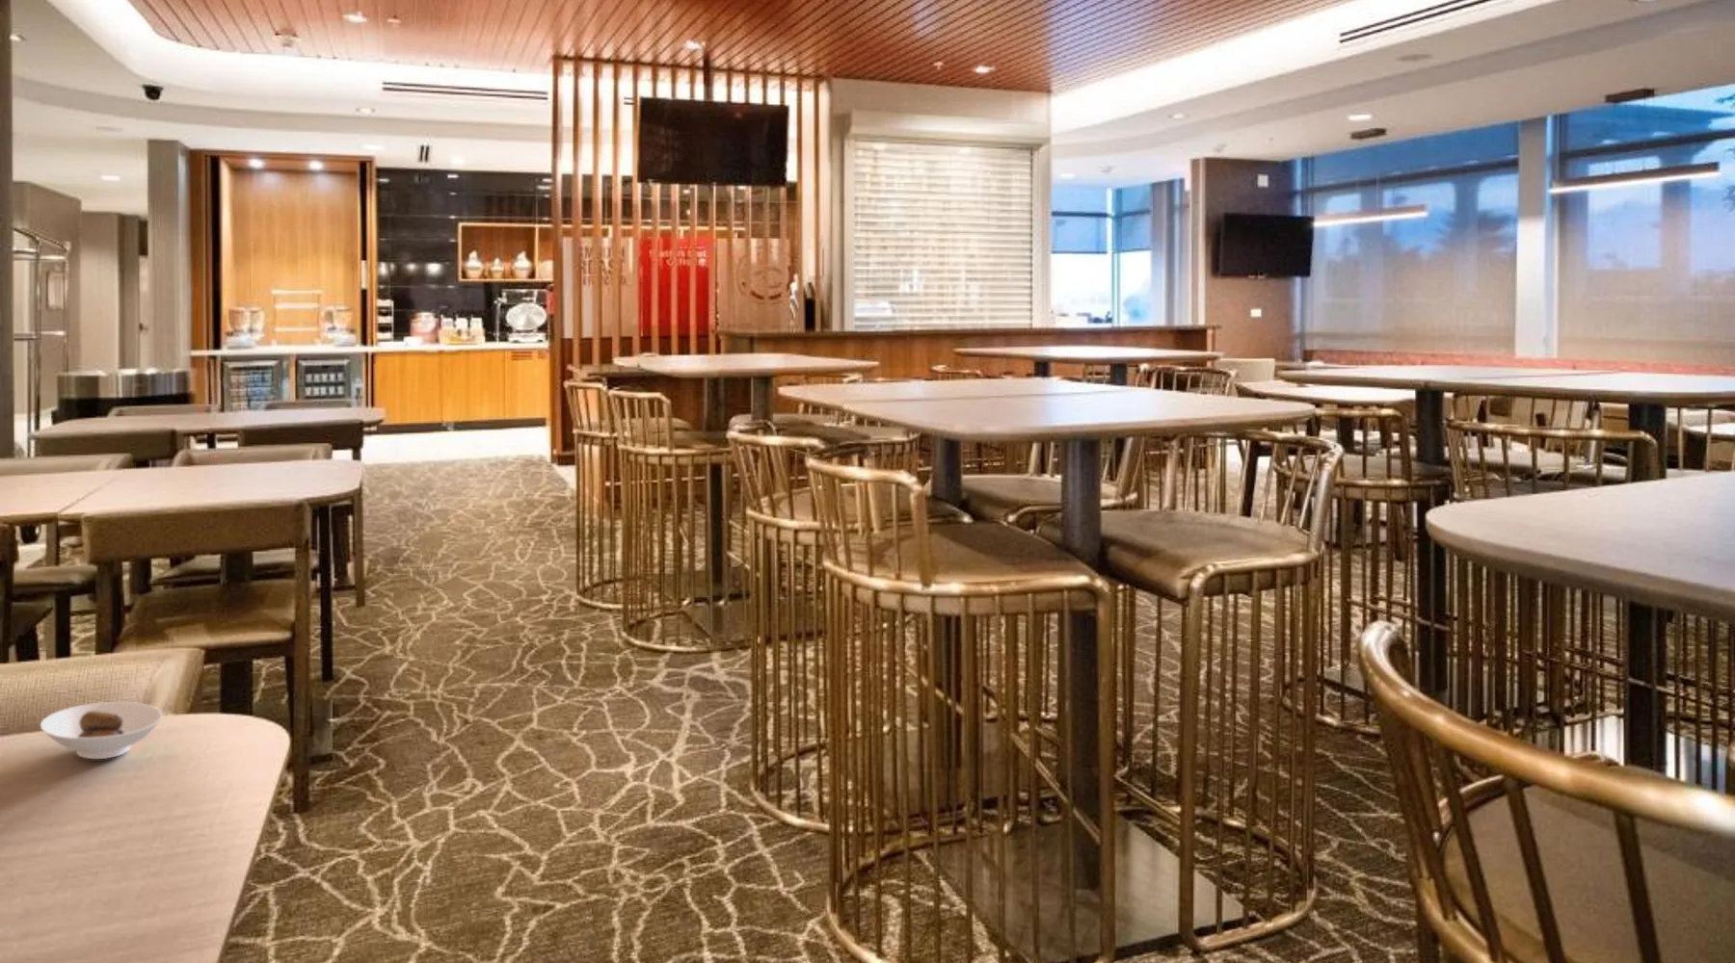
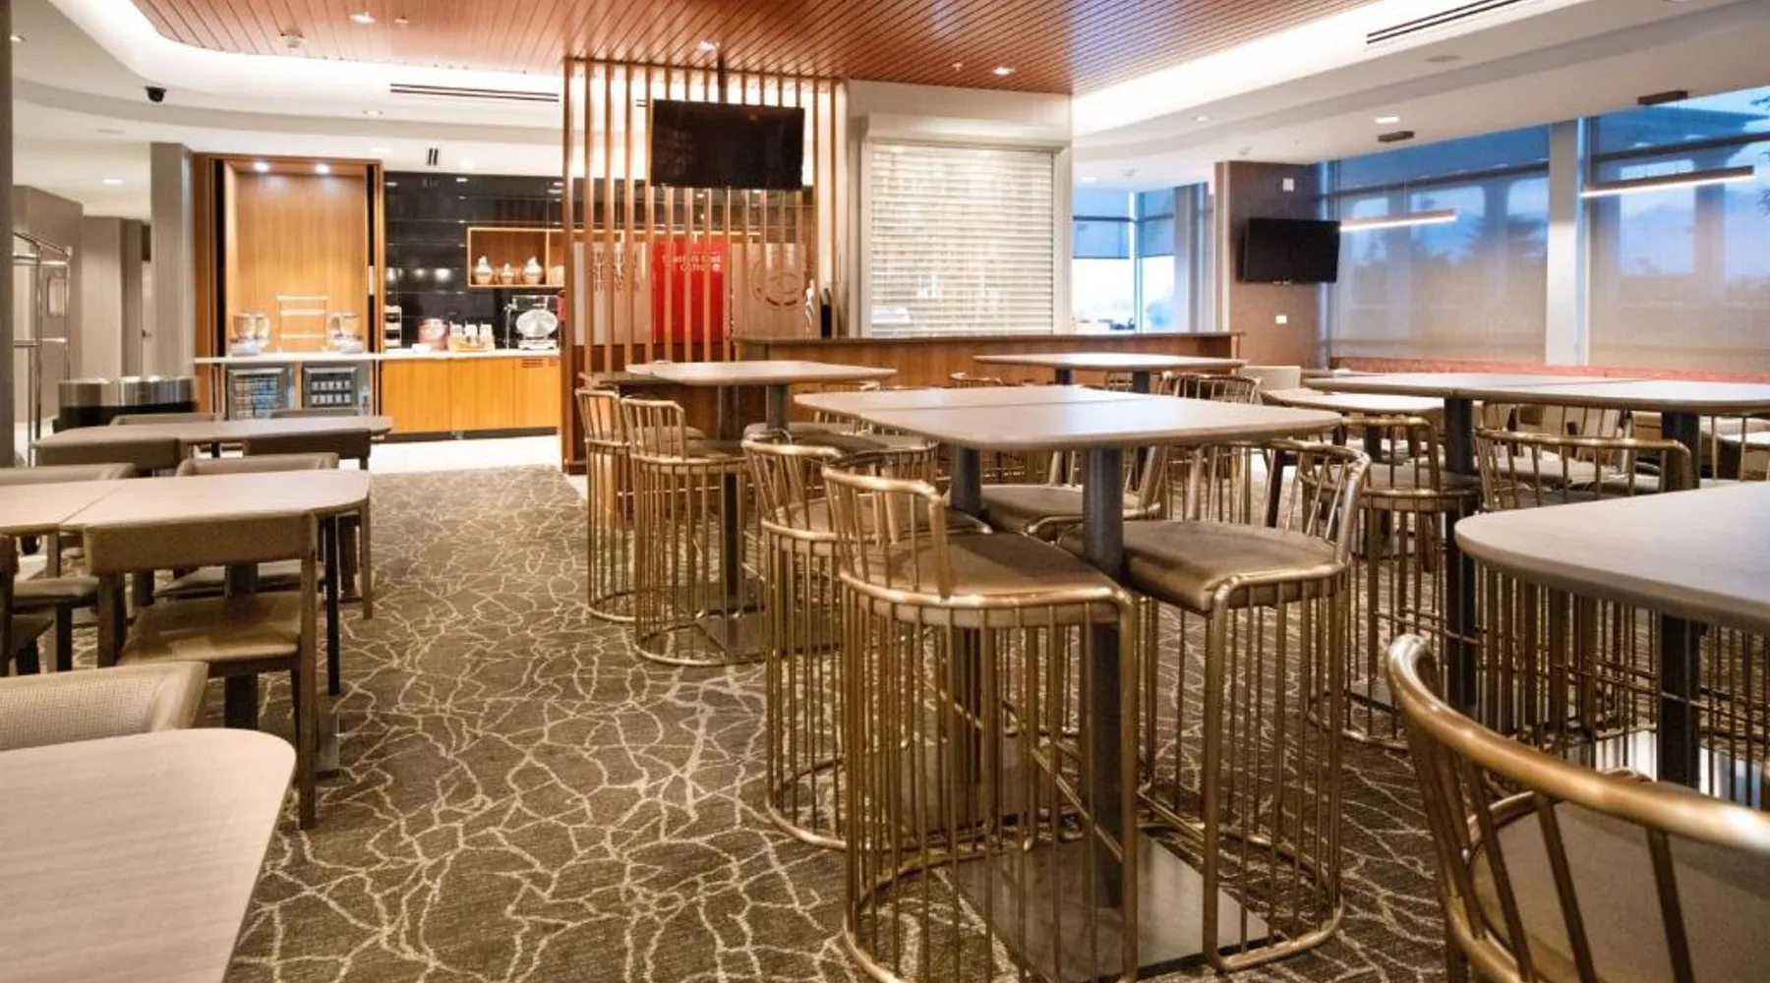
- saucer [39,701,164,760]
